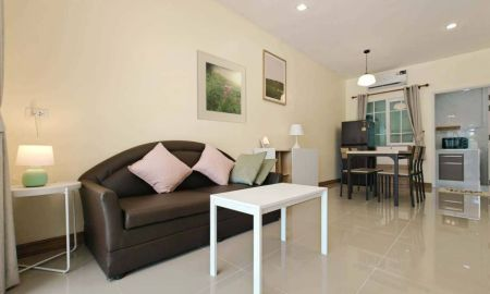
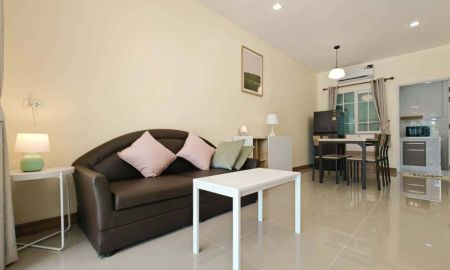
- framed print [196,48,248,124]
